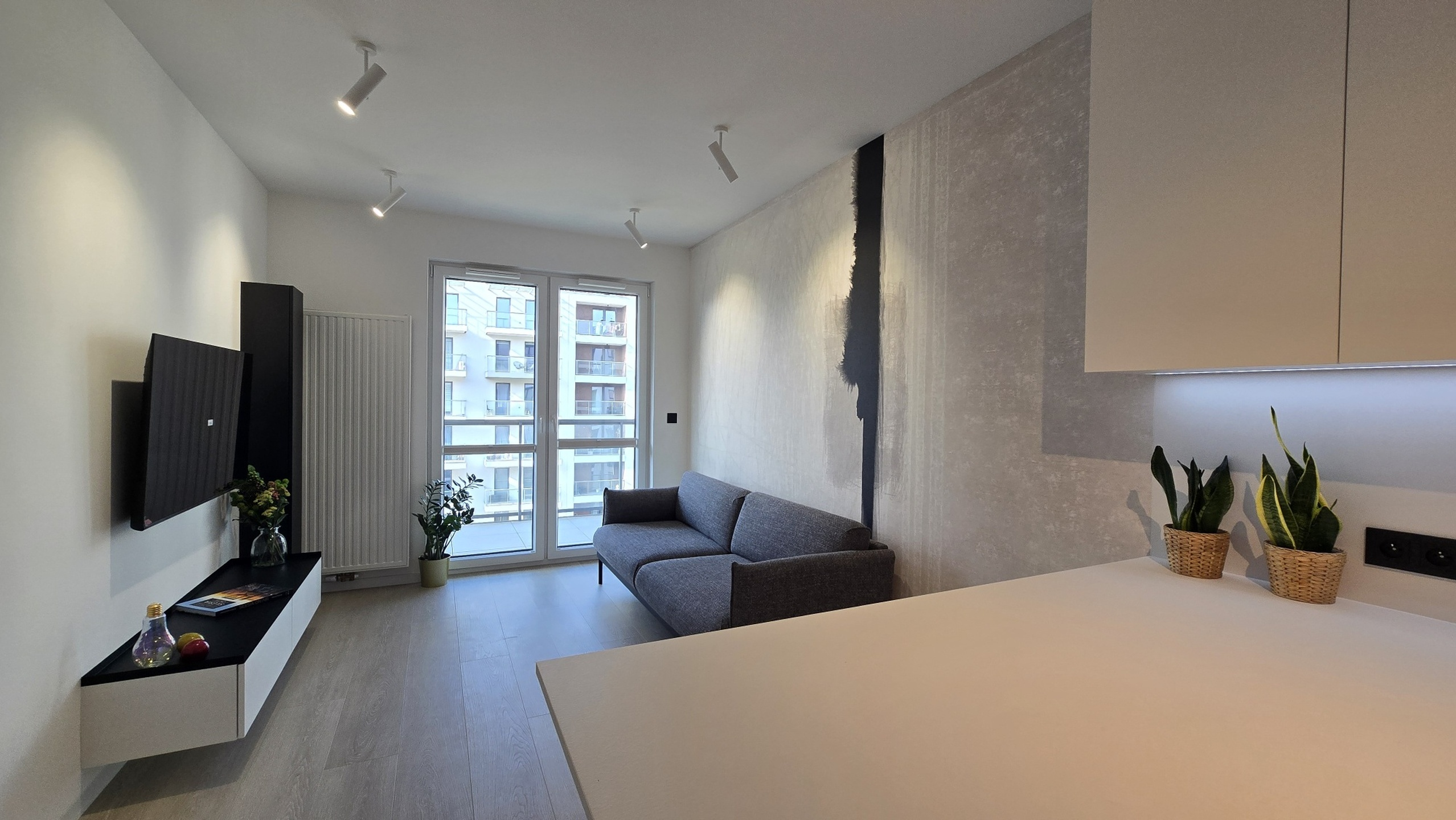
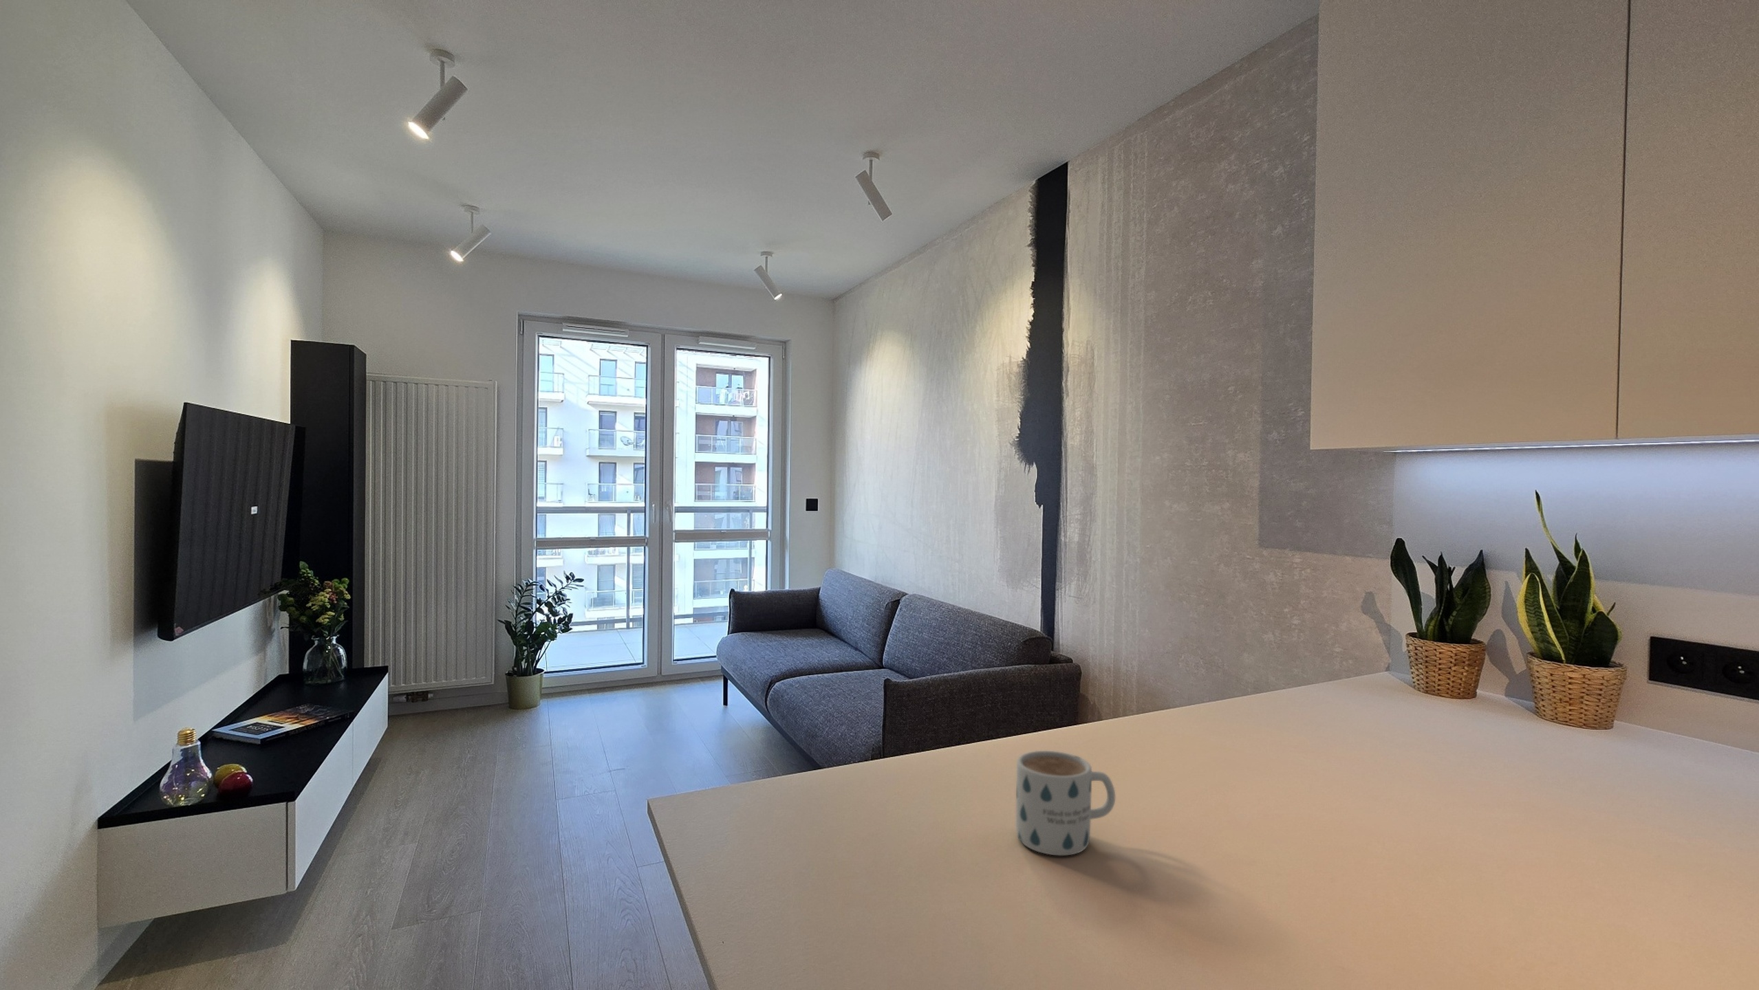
+ mug [1015,750,1116,856]
